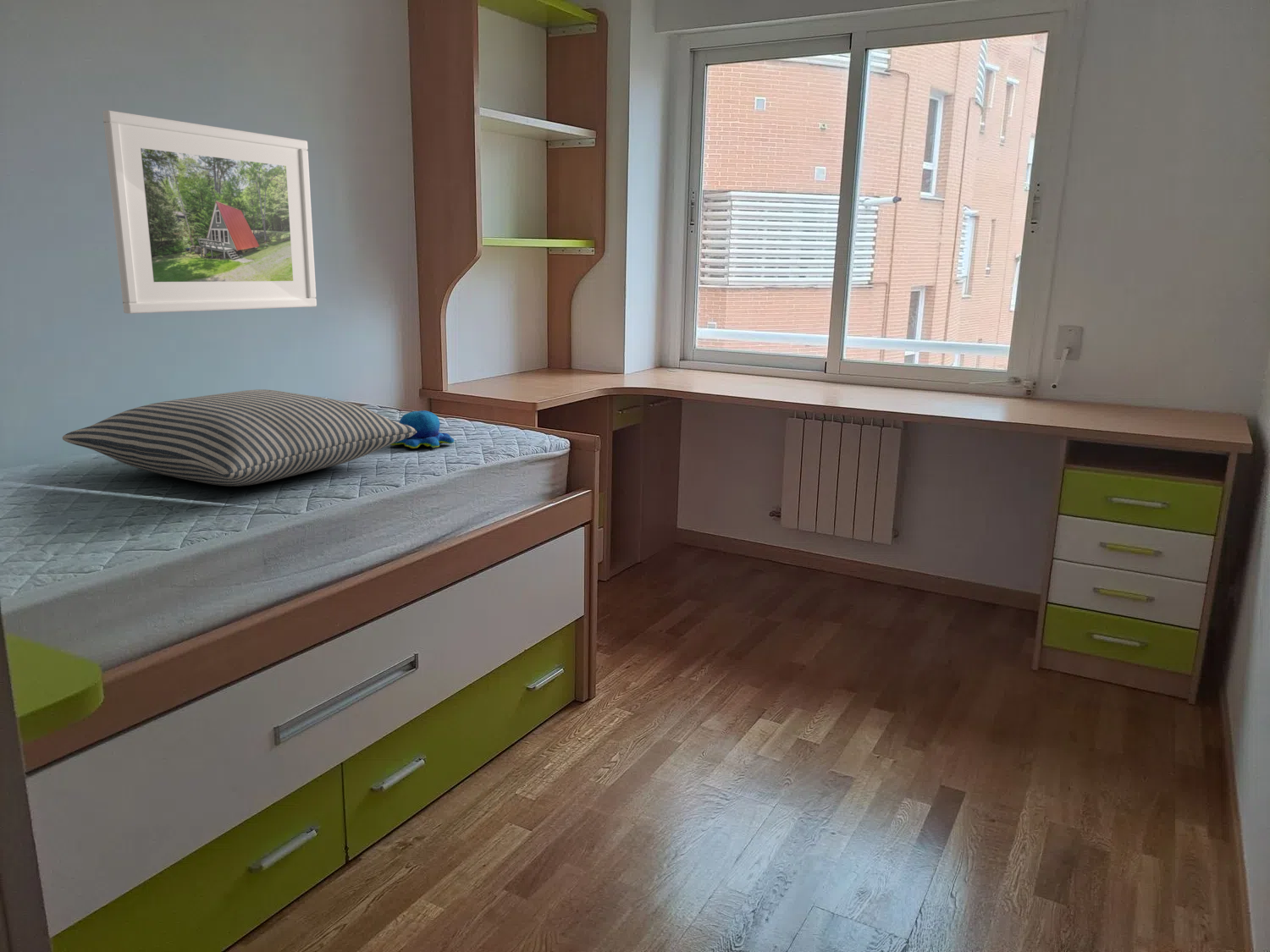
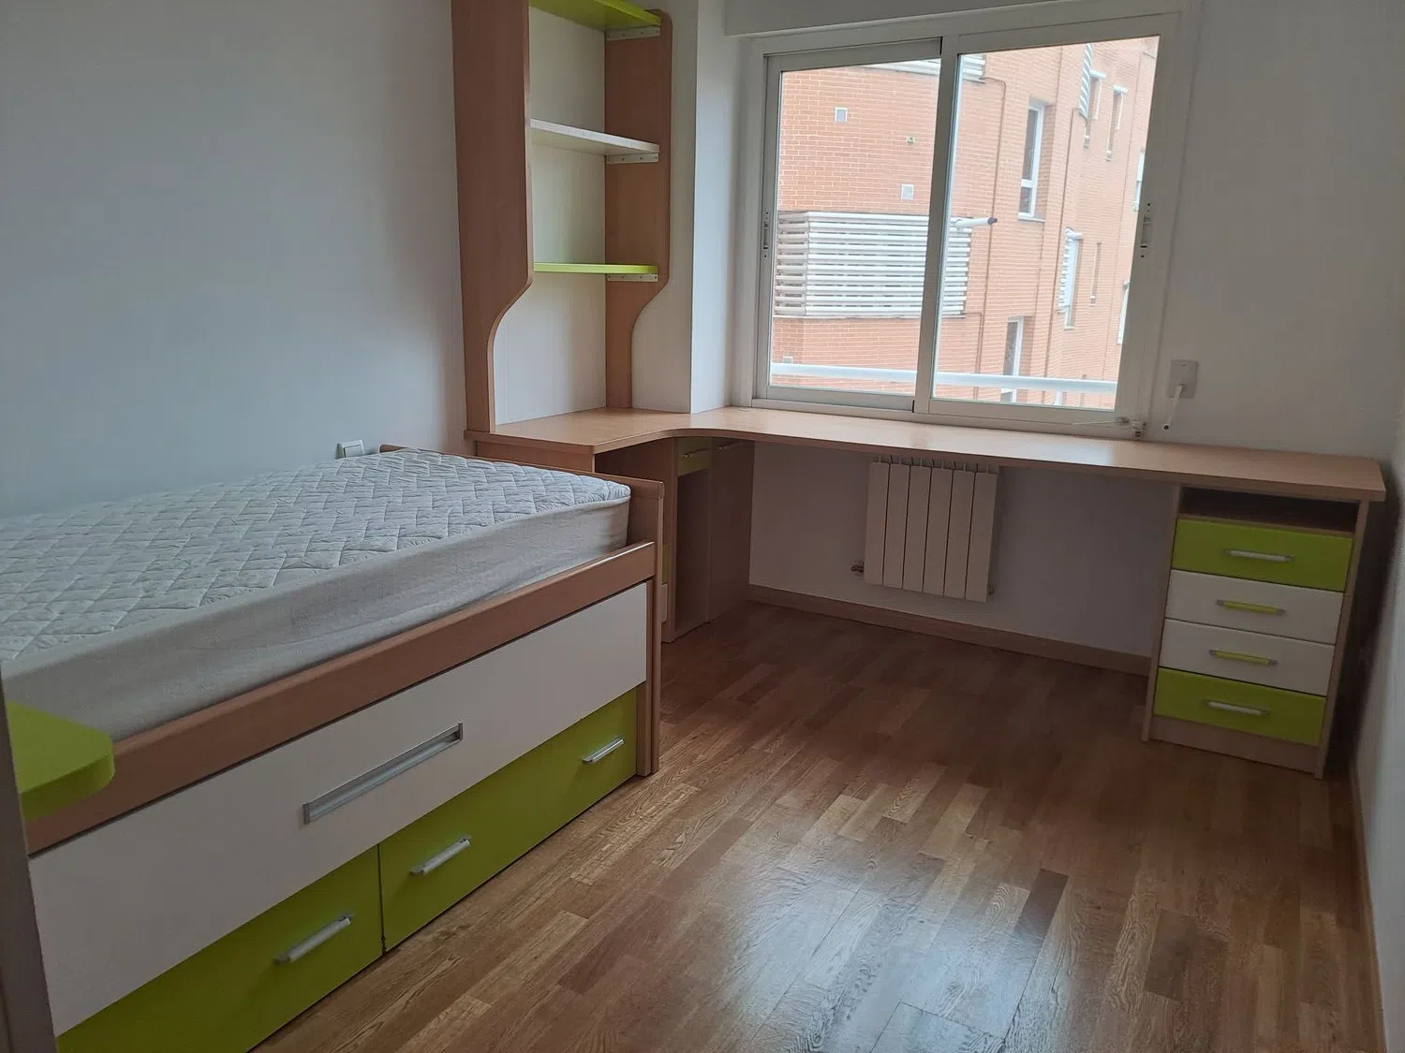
- pillow [62,388,417,487]
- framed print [102,109,317,315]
- plush toy [389,410,456,449]
